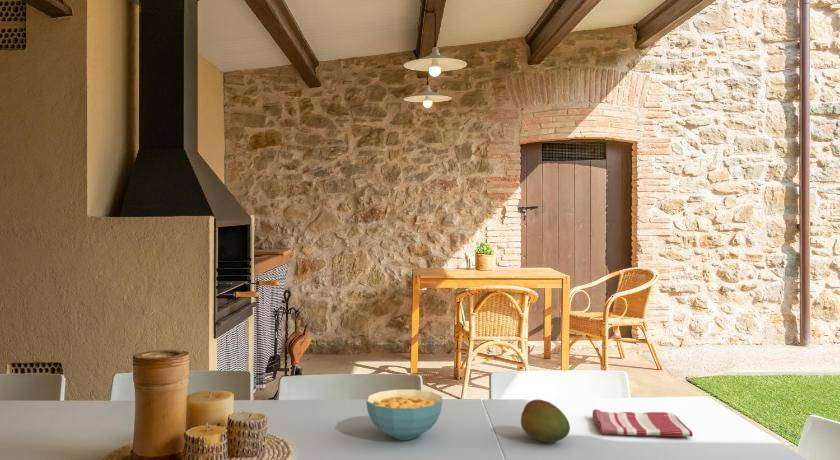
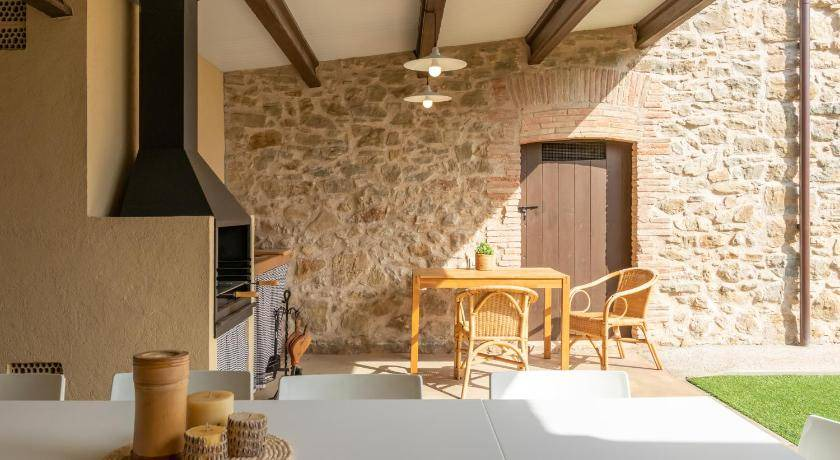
- cereal bowl [365,388,443,441]
- dish towel [592,408,694,438]
- fruit [520,398,571,443]
